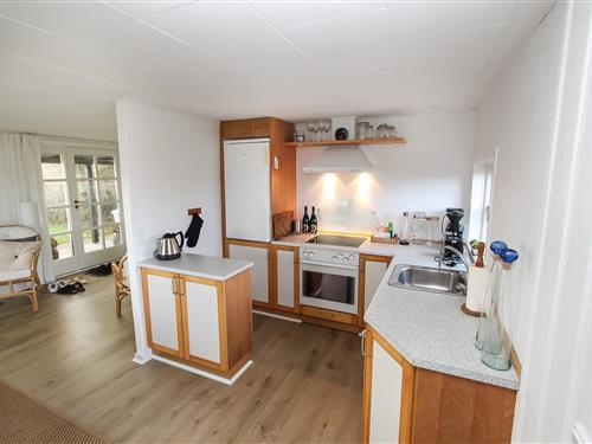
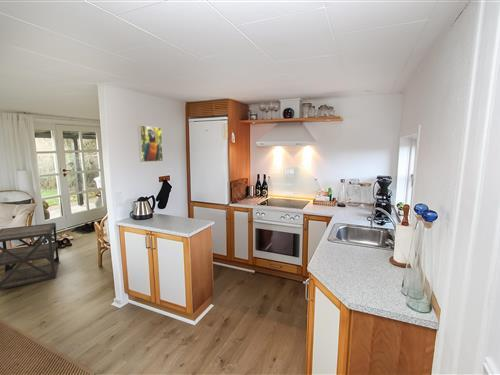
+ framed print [137,124,164,163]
+ side table [0,222,60,291]
